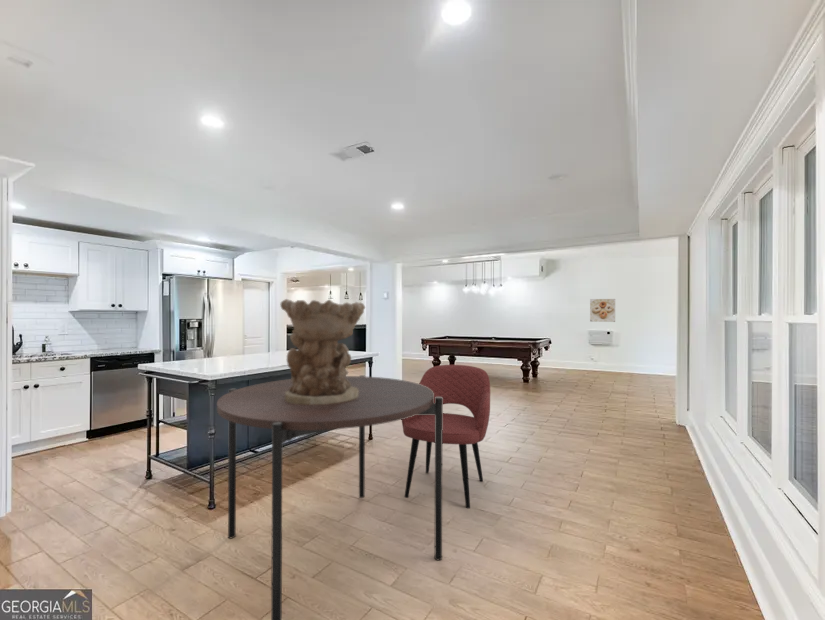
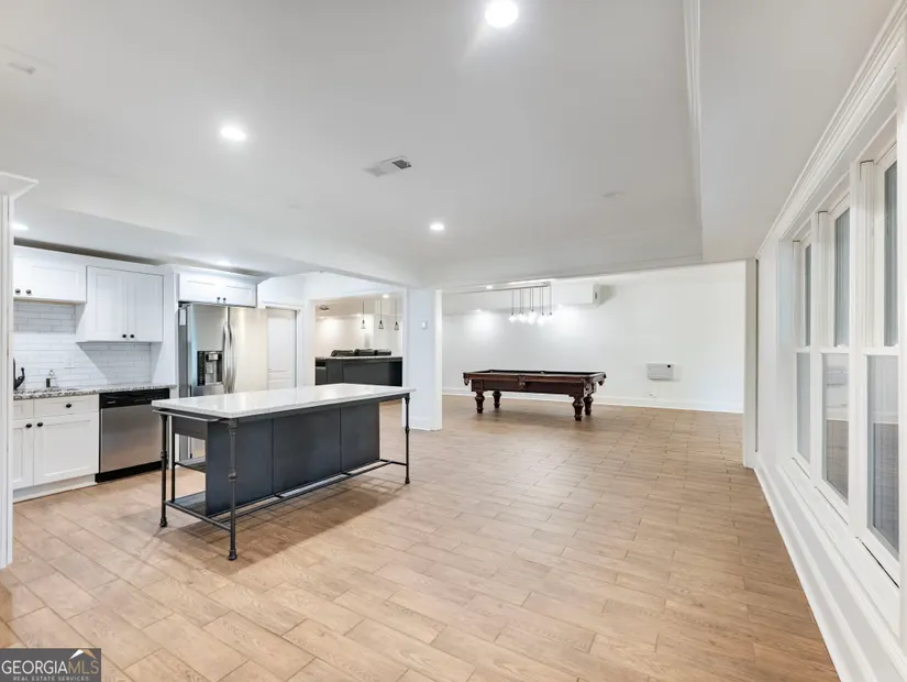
- decorative bowl [279,298,366,404]
- dining table [216,374,444,620]
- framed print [589,298,616,323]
- chair [401,364,491,509]
